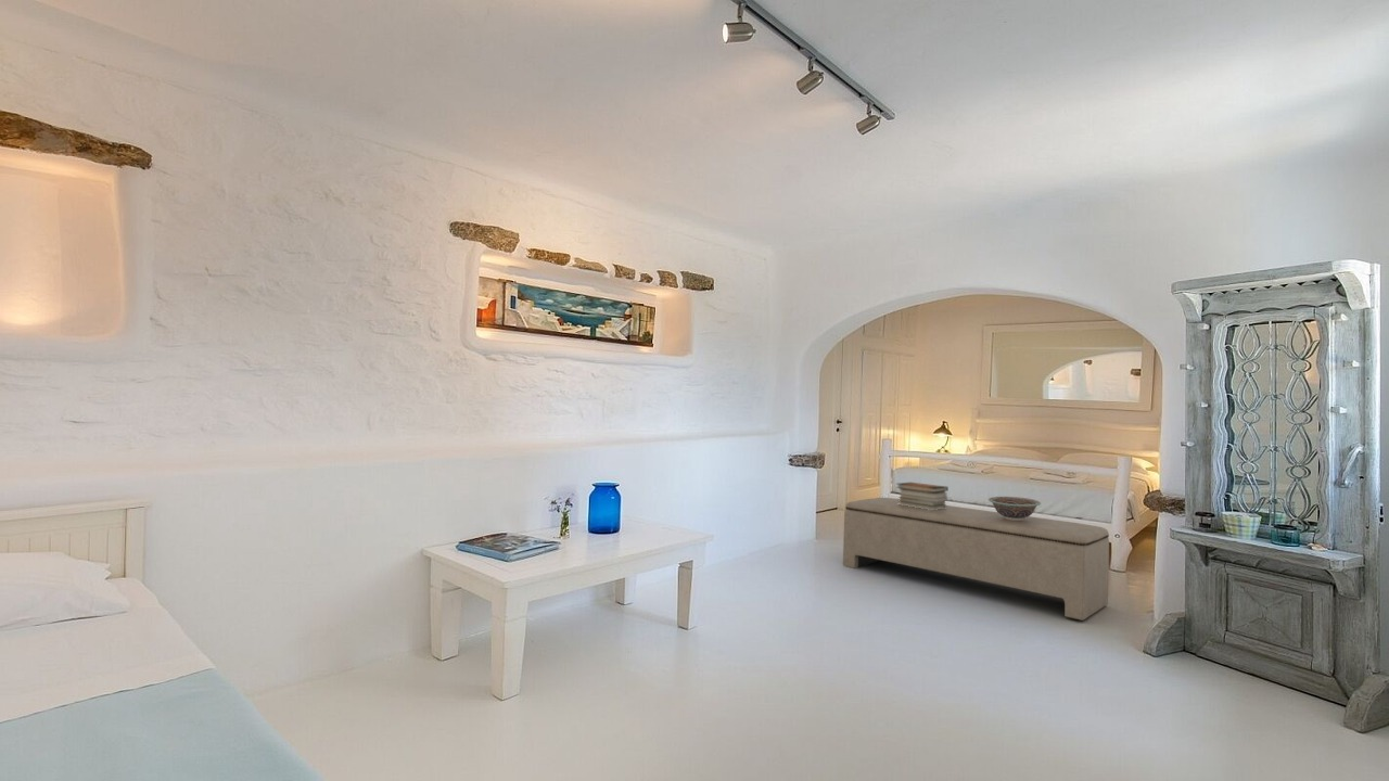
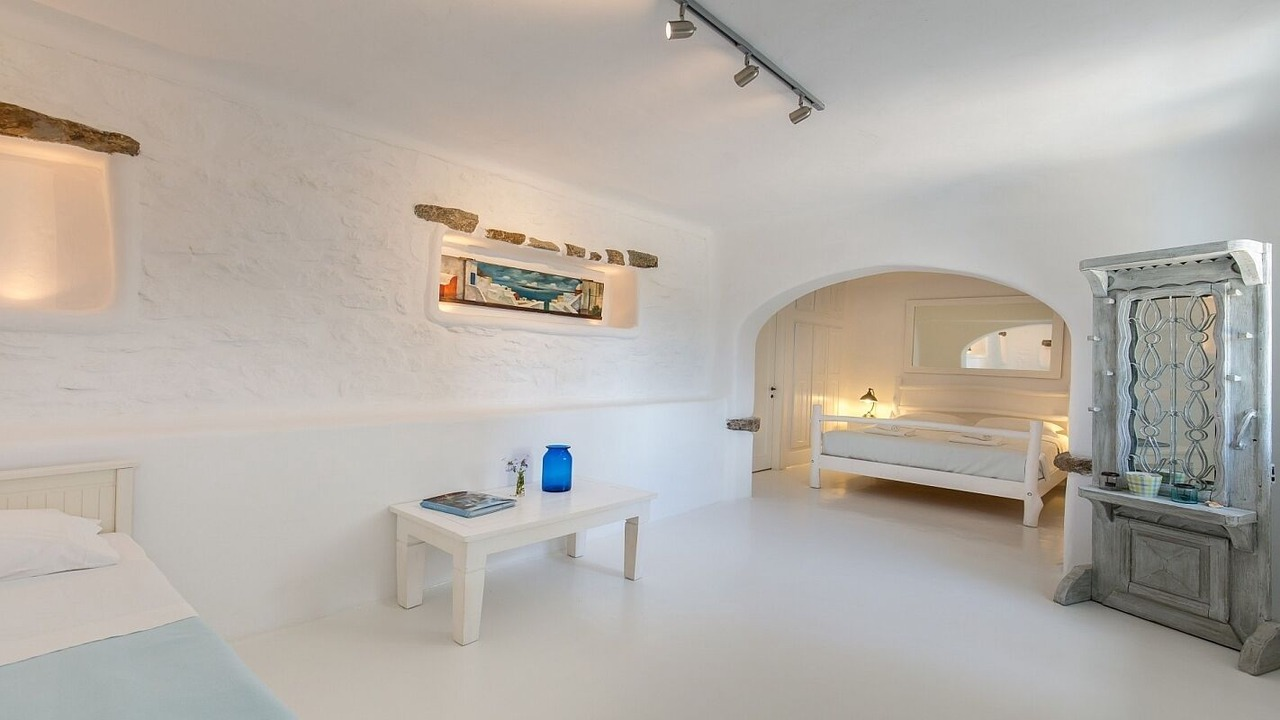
- book stack [895,482,950,510]
- bench [842,497,1110,622]
- decorative bowl [987,496,1042,521]
